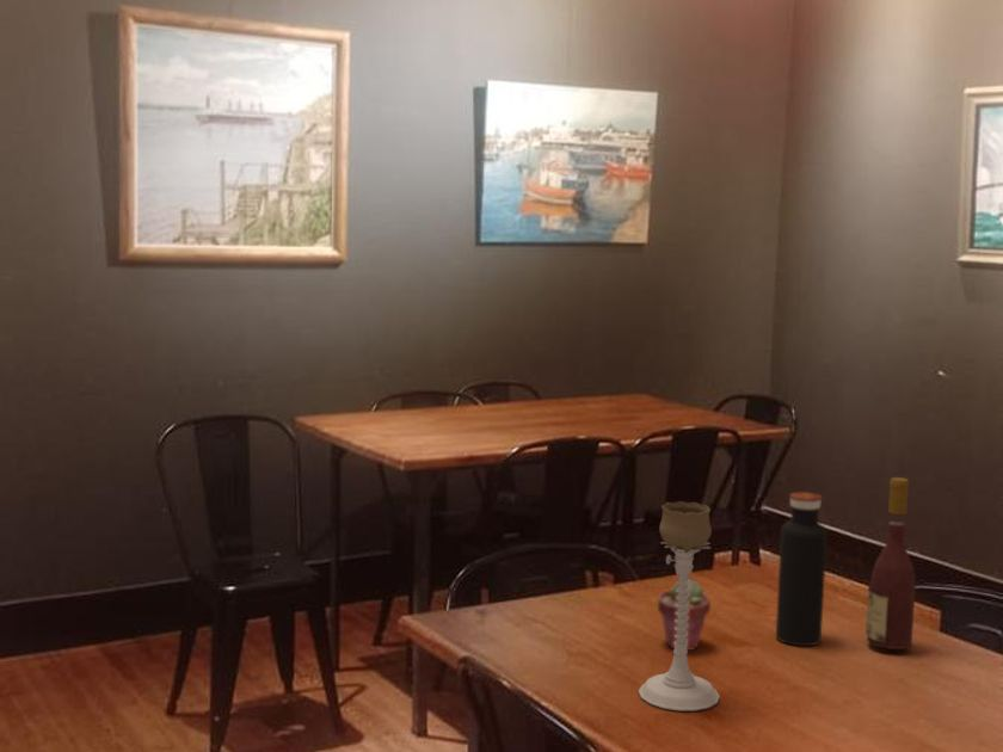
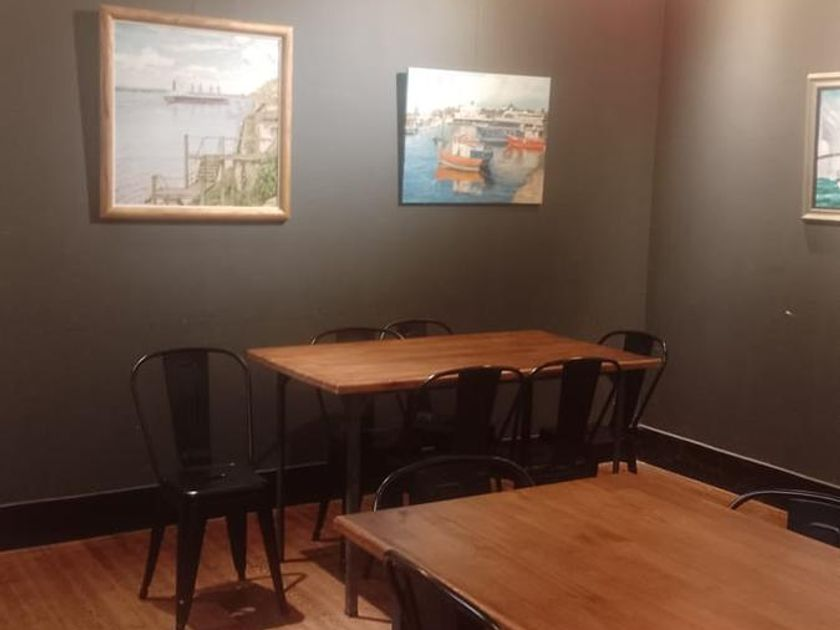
- wine bottle [864,476,917,651]
- potted succulent [657,578,712,652]
- candle holder [638,500,721,711]
- water bottle [775,491,827,647]
